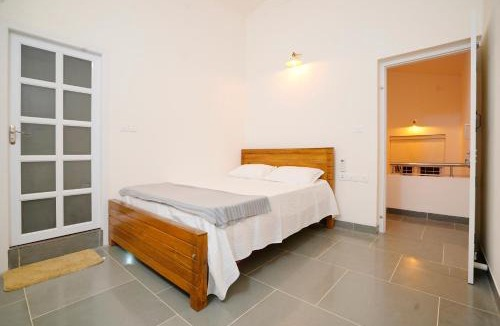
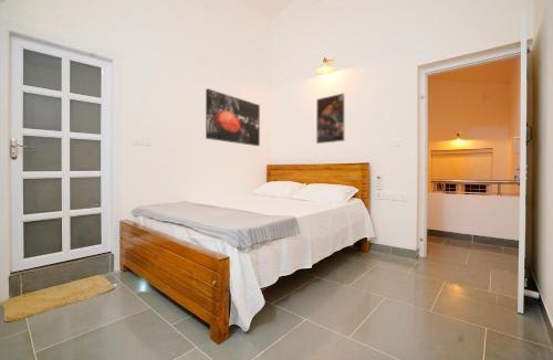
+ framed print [315,92,346,145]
+ wall art [205,87,261,147]
